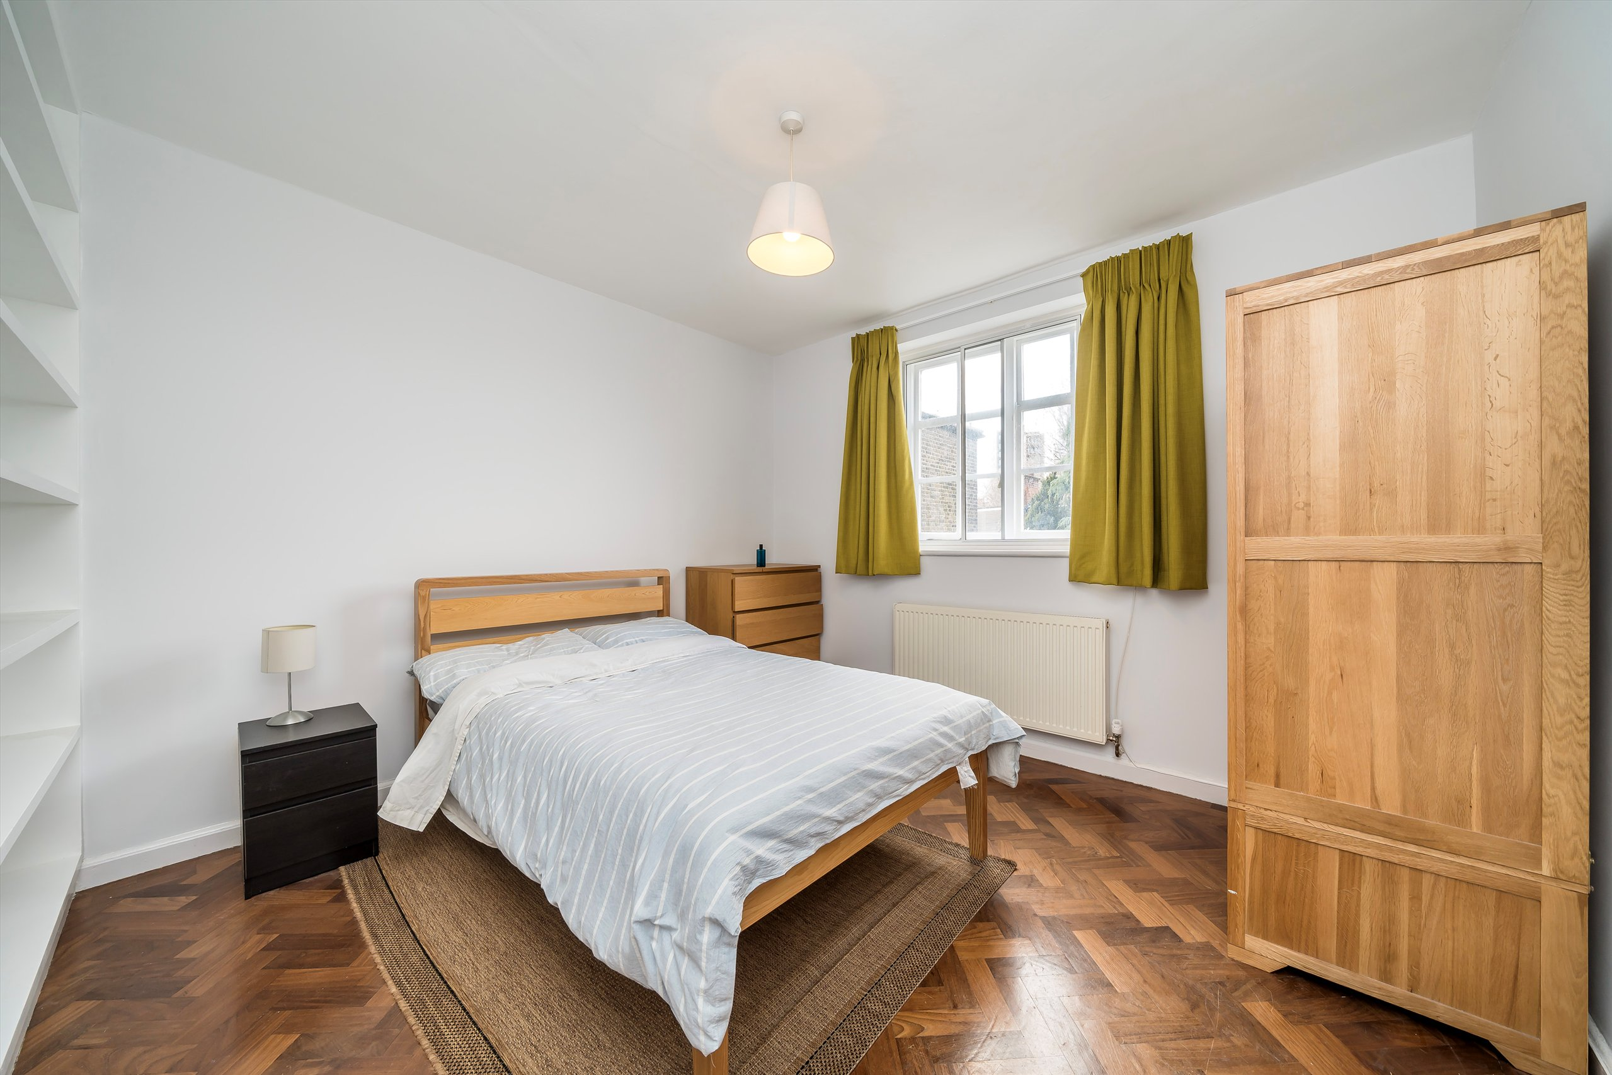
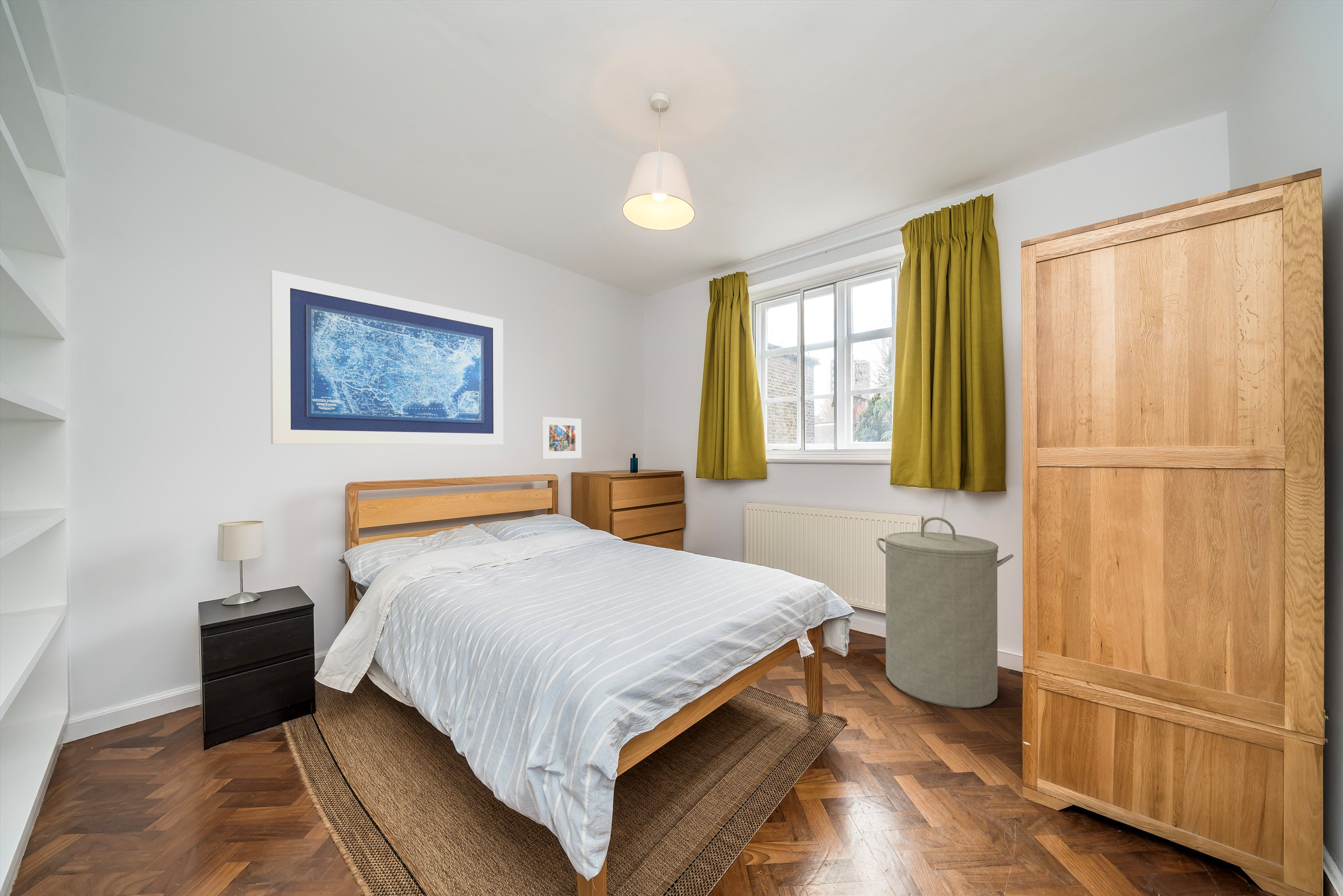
+ laundry hamper [876,516,1014,709]
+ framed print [541,416,582,459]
+ wall art [270,270,504,445]
